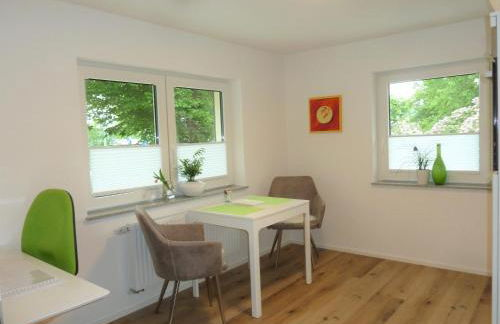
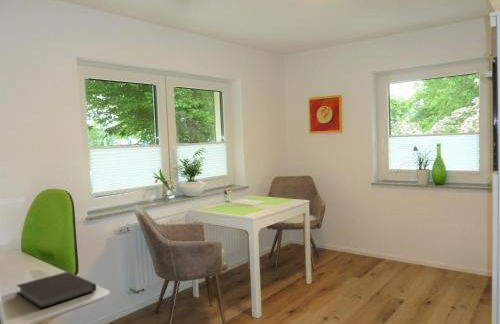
+ notebook [15,271,97,310]
